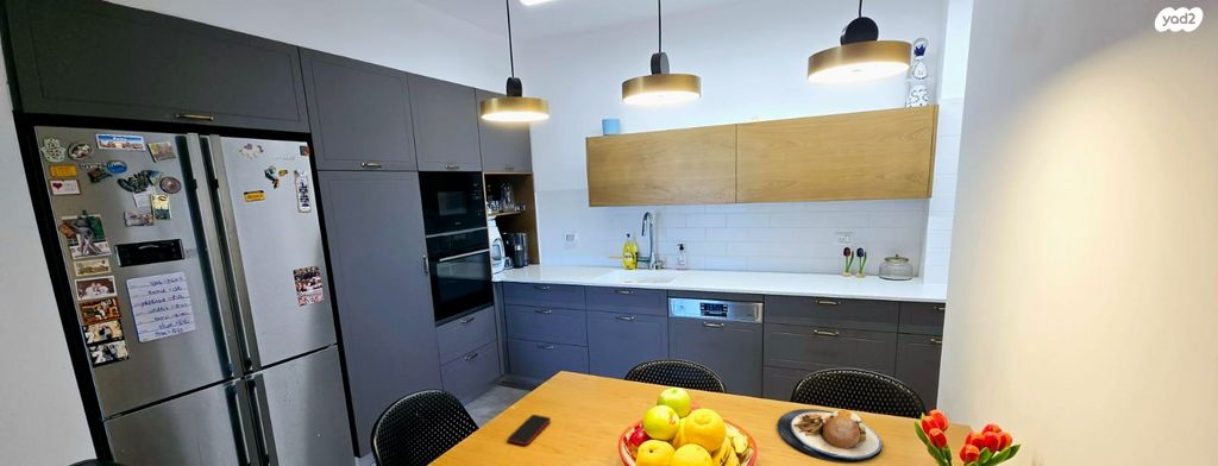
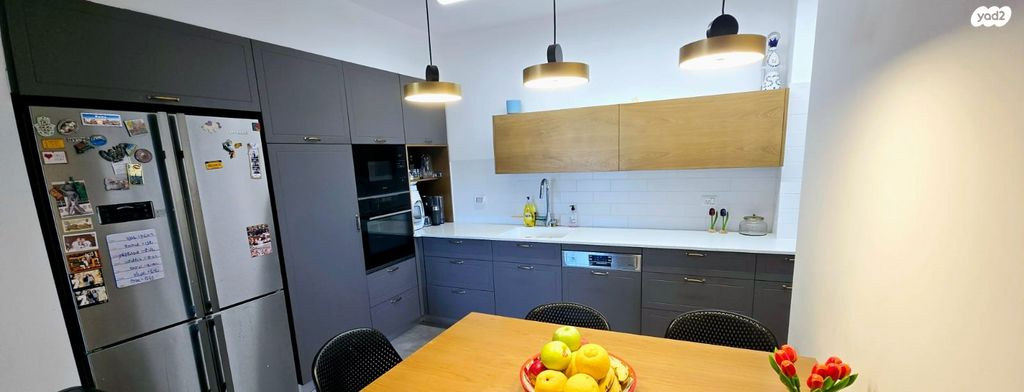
- plate [777,408,883,464]
- smartphone [507,414,552,447]
